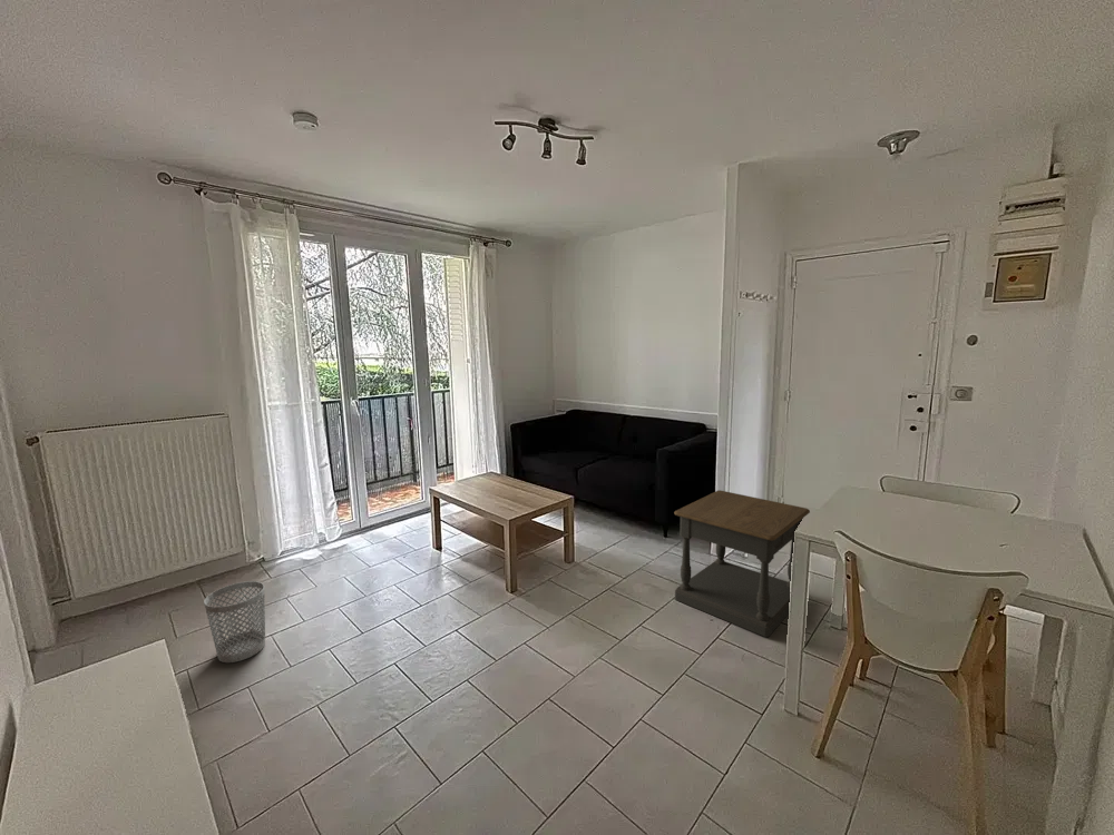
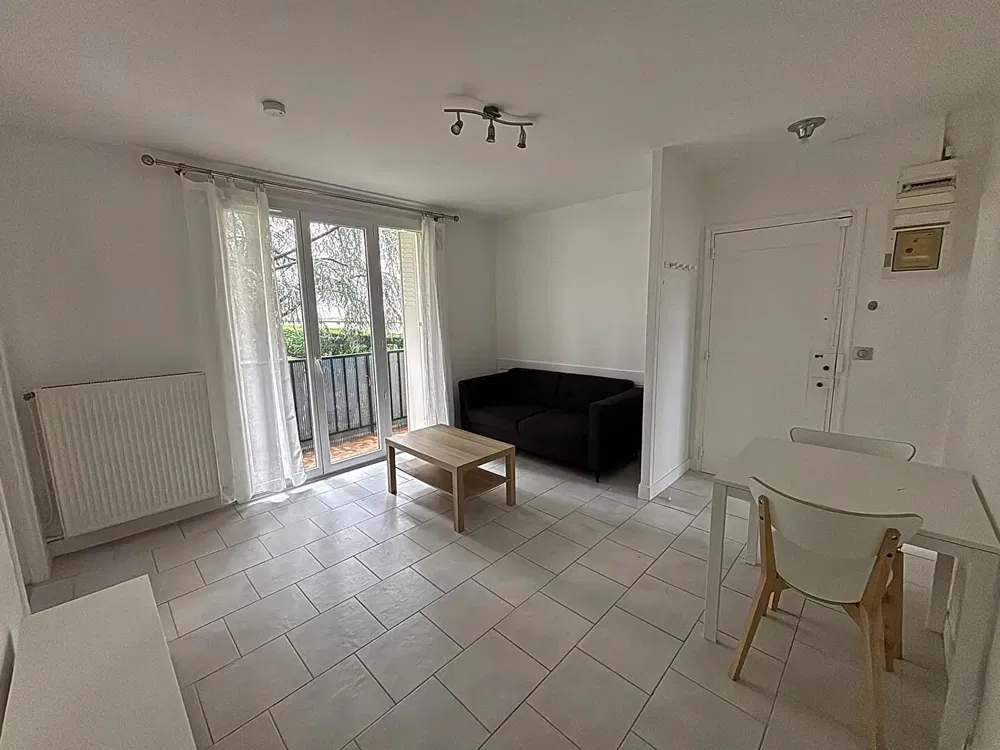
- side table [673,489,811,638]
- wastebasket [203,580,266,664]
